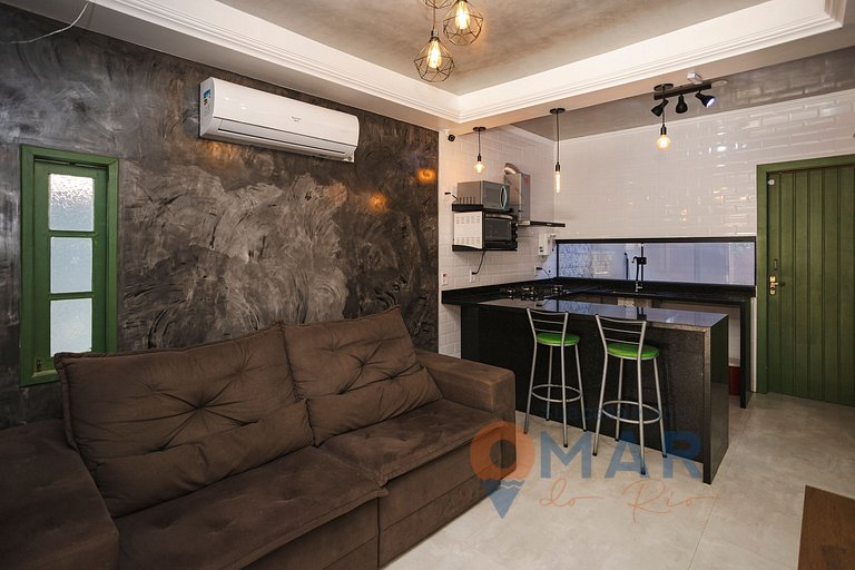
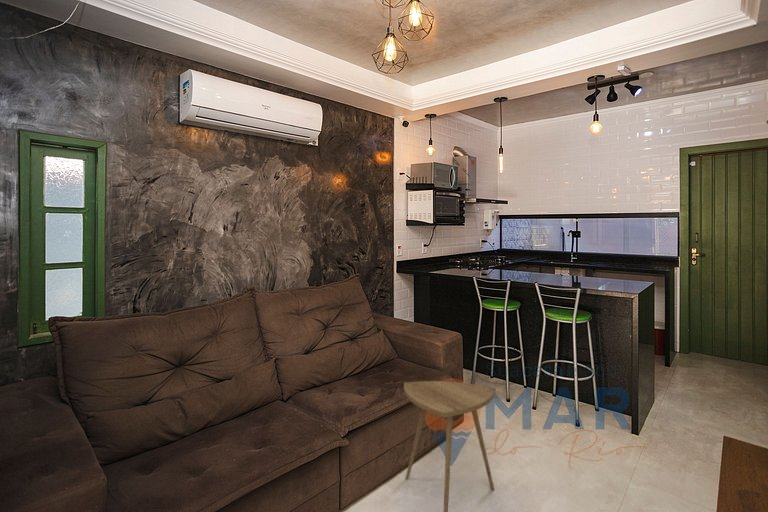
+ side table [403,380,496,512]
